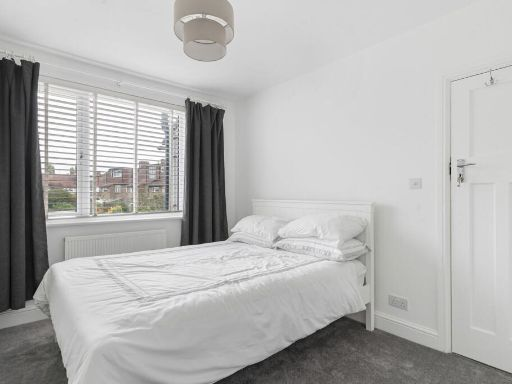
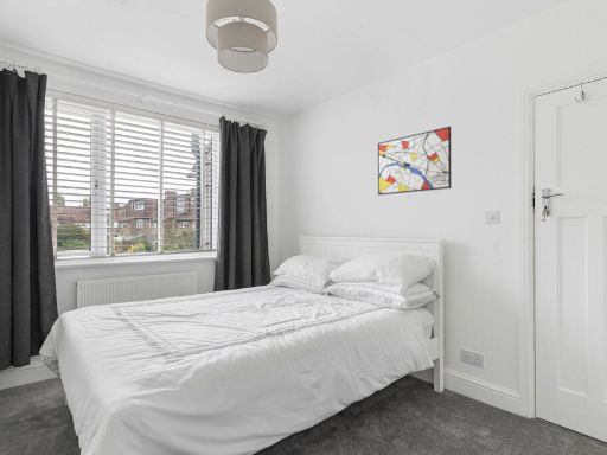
+ wall art [377,126,452,196]
